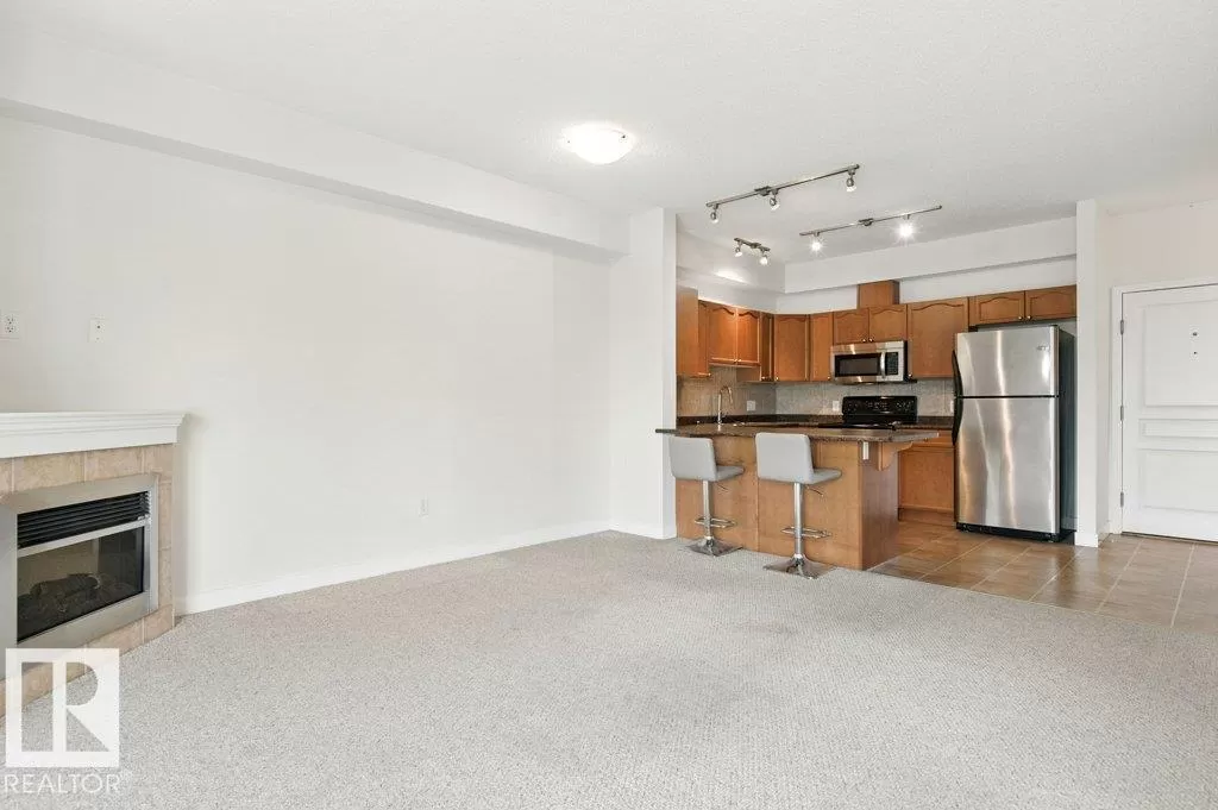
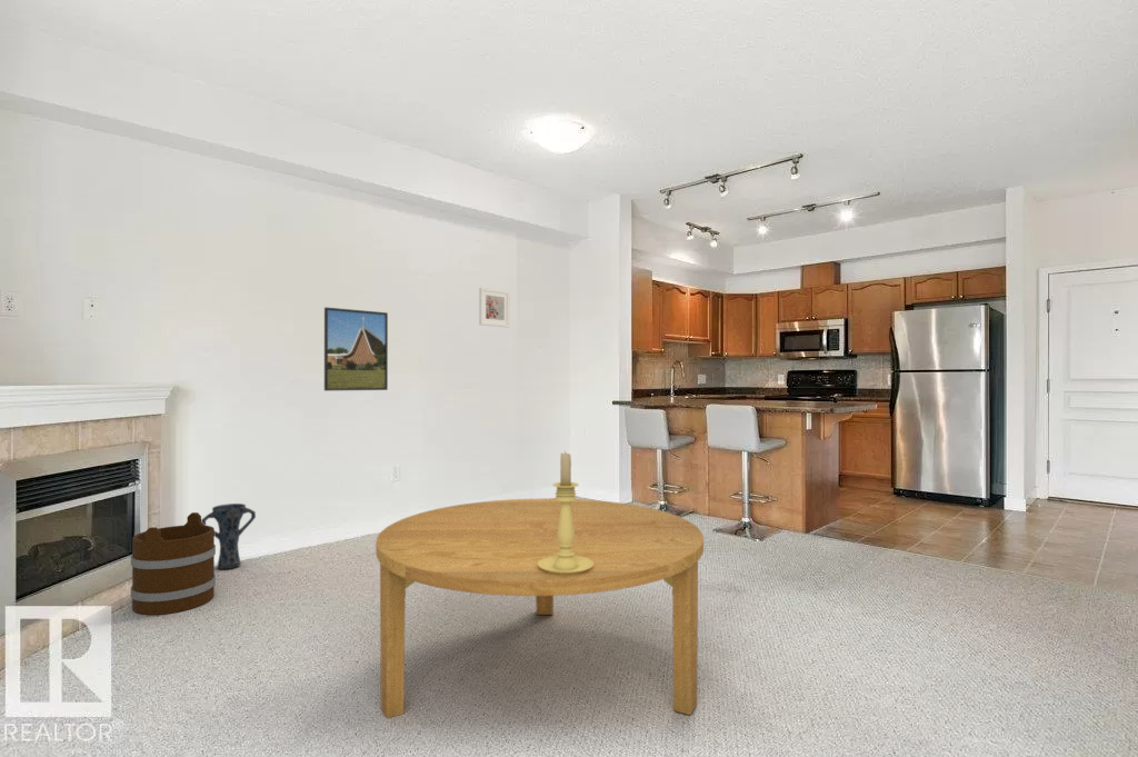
+ vase [201,502,257,570]
+ candle holder [538,450,593,575]
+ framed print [323,306,389,392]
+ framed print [478,287,511,328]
+ dining table [375,497,705,719]
+ bucket [130,511,217,616]
